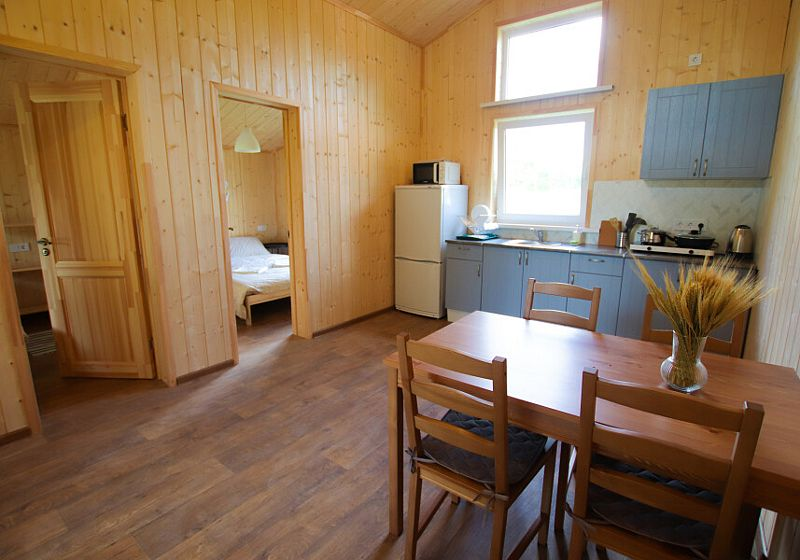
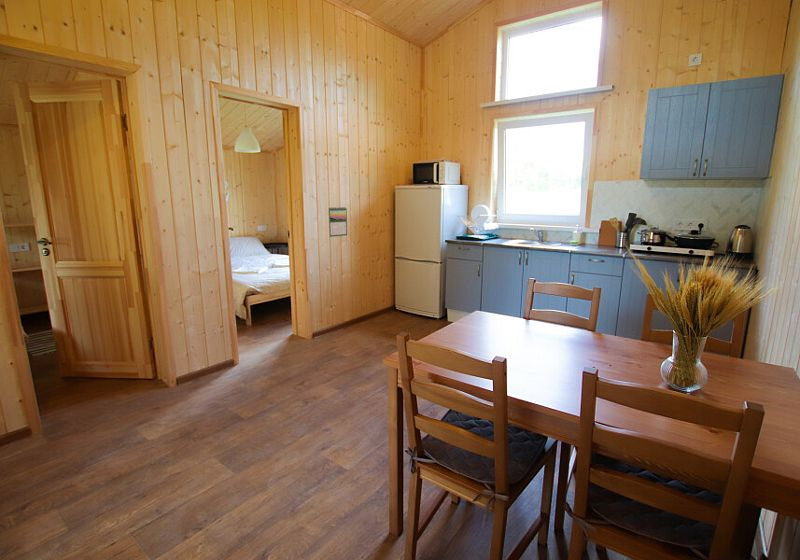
+ calendar [328,206,348,238]
